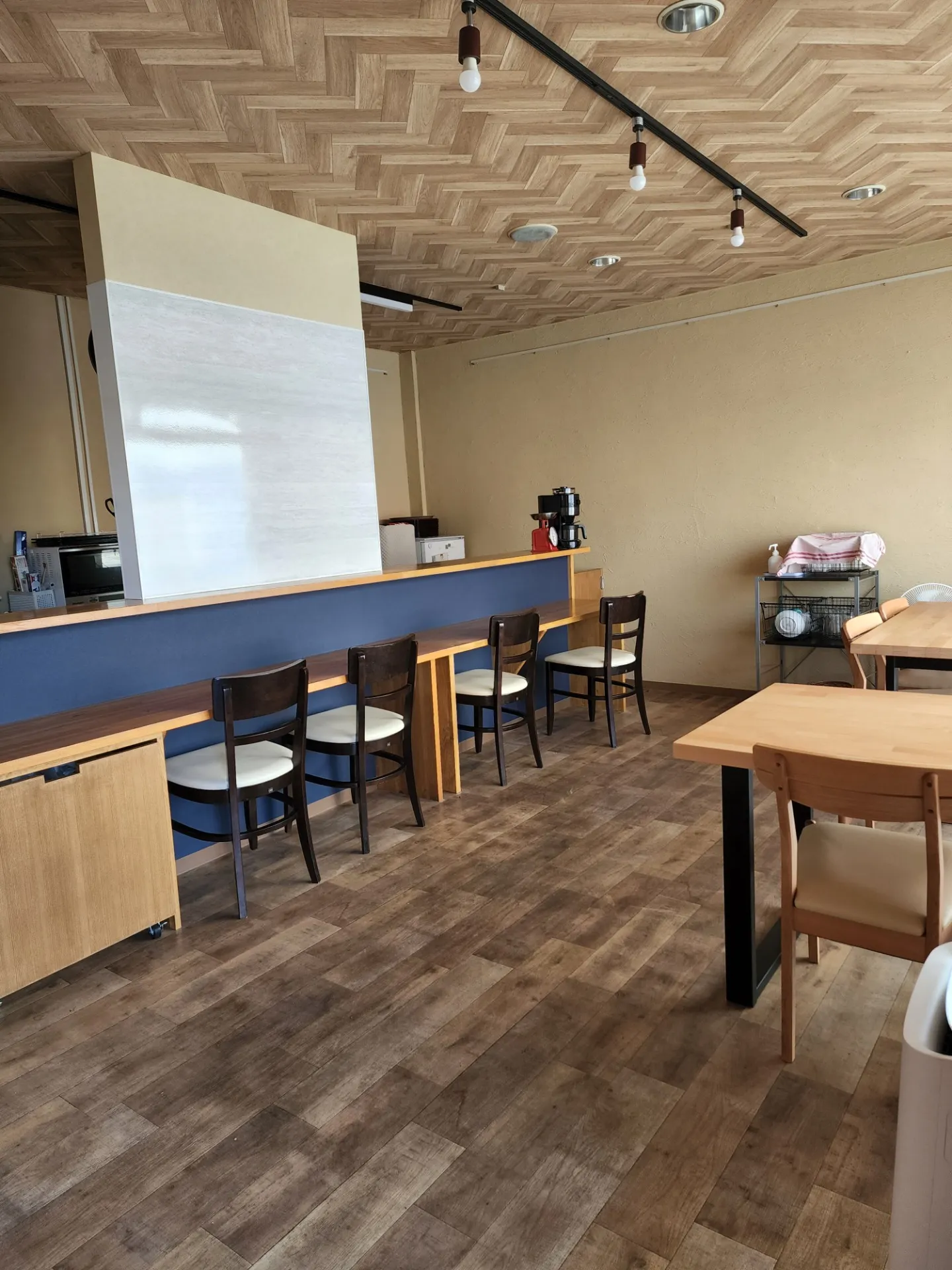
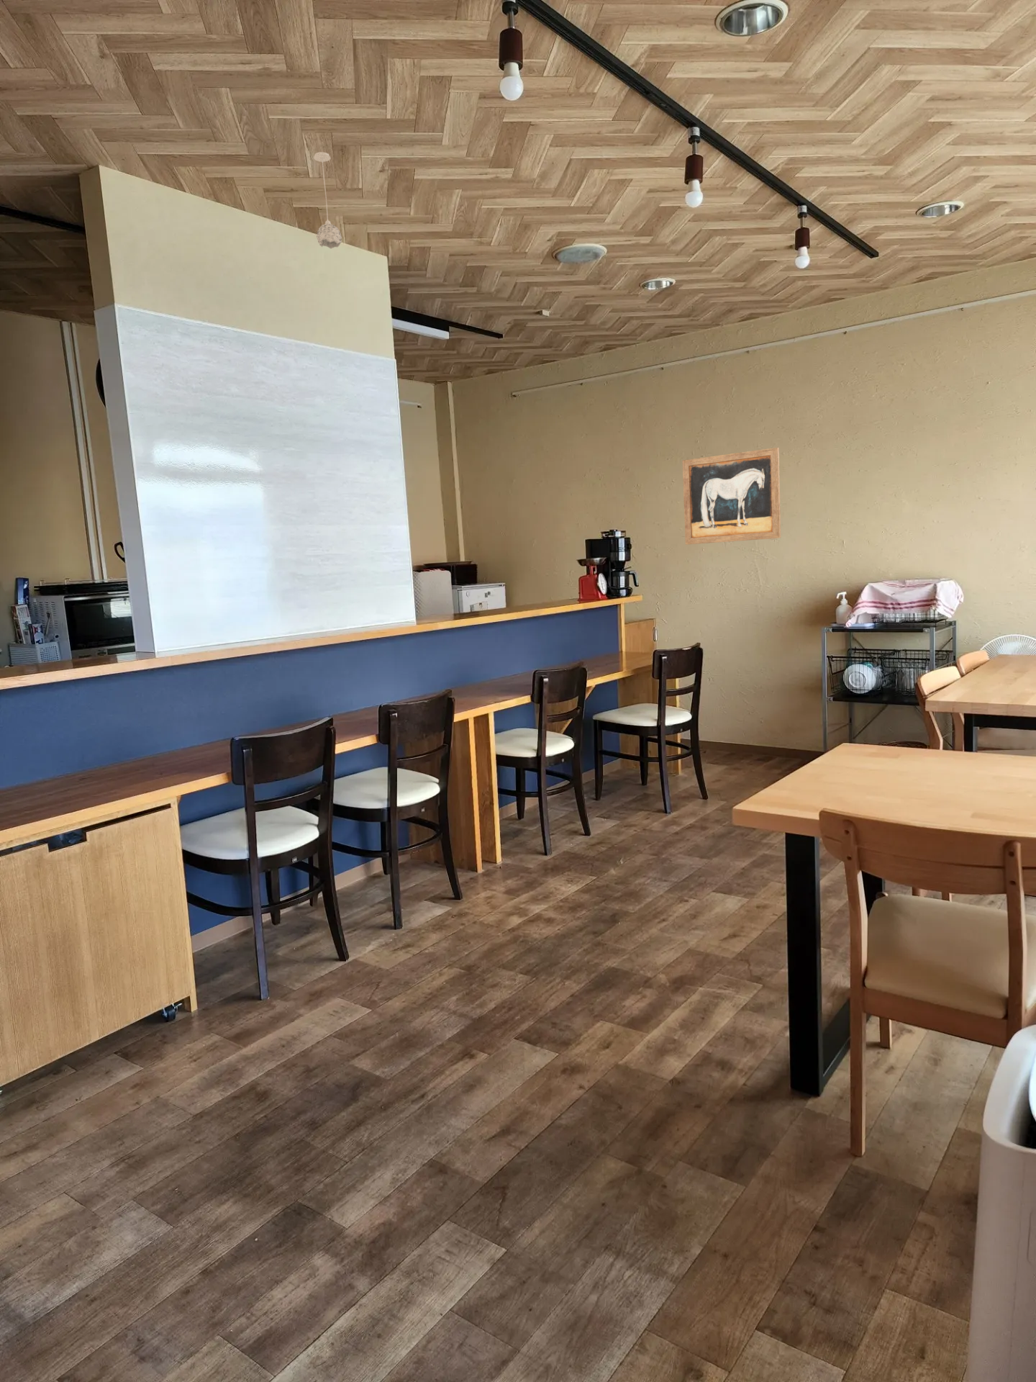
+ pendant light [313,151,343,249]
+ wall art [682,447,781,545]
